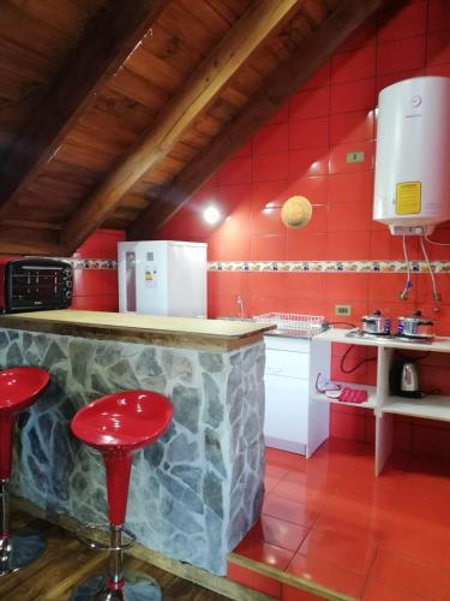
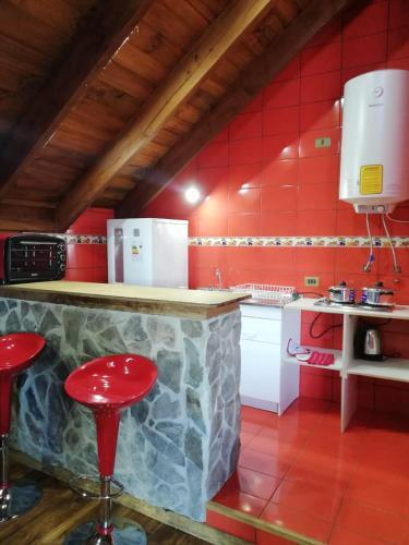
- decorative plate [281,195,313,231]
